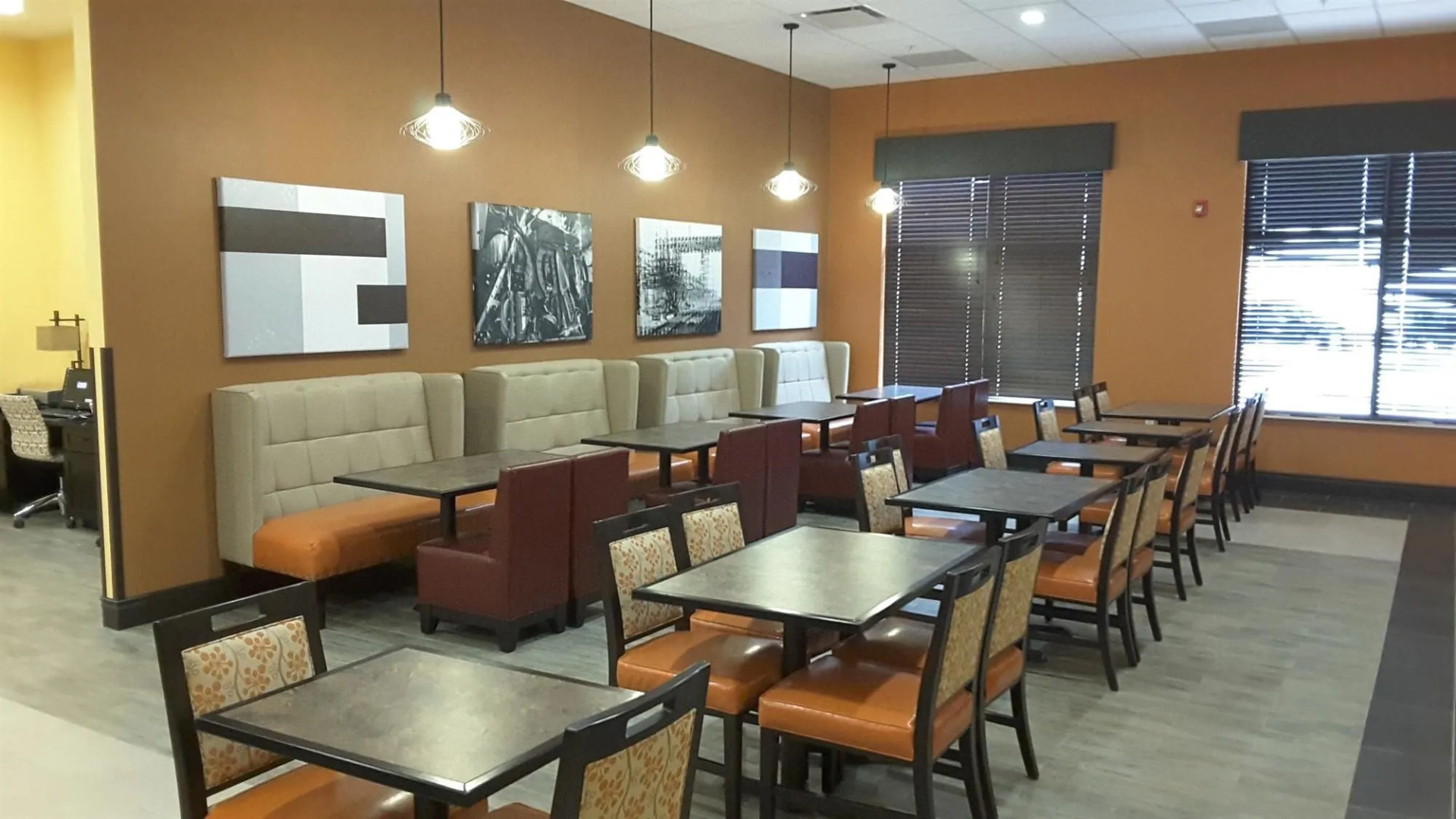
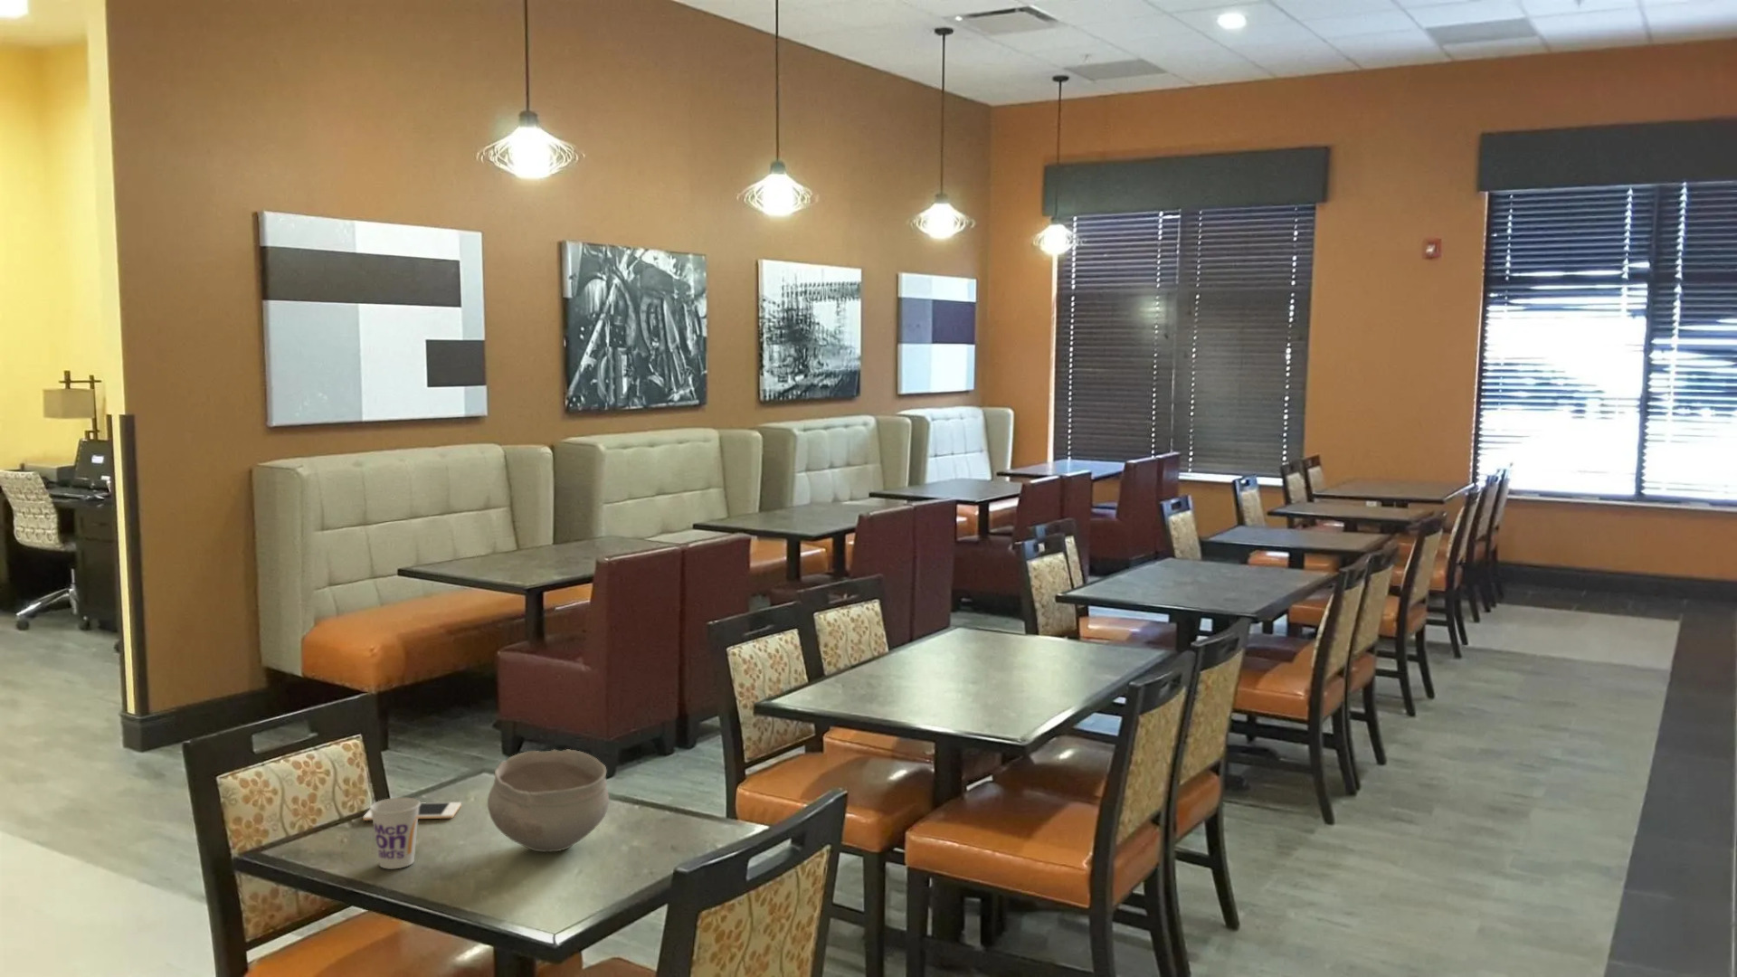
+ cup [369,797,421,870]
+ cell phone [361,802,463,822]
+ bowl [487,748,610,853]
